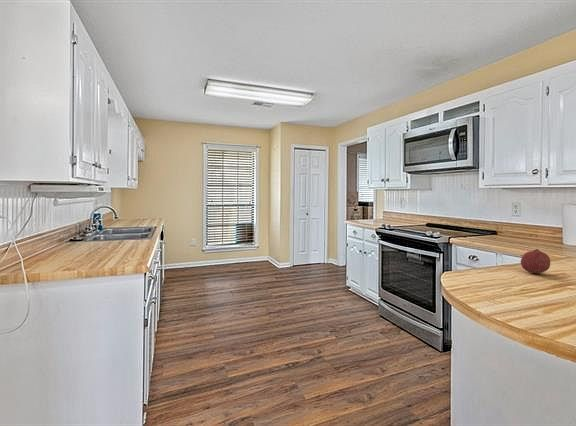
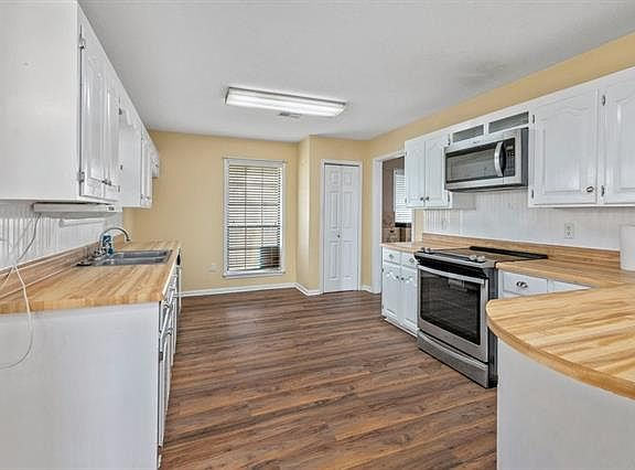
- fruit [520,248,551,274]
